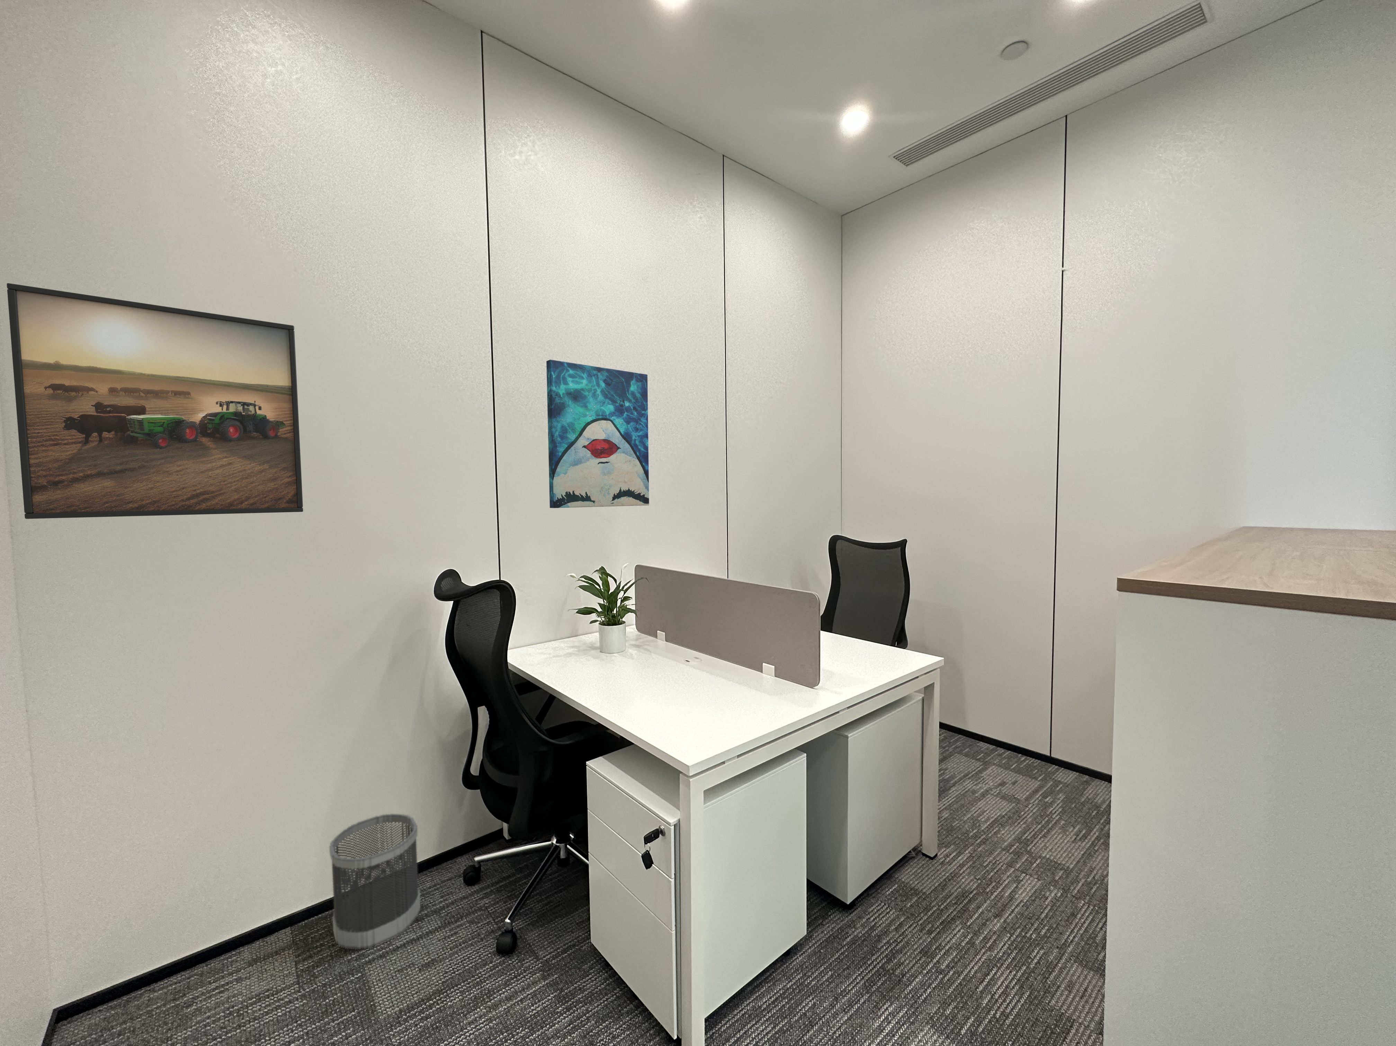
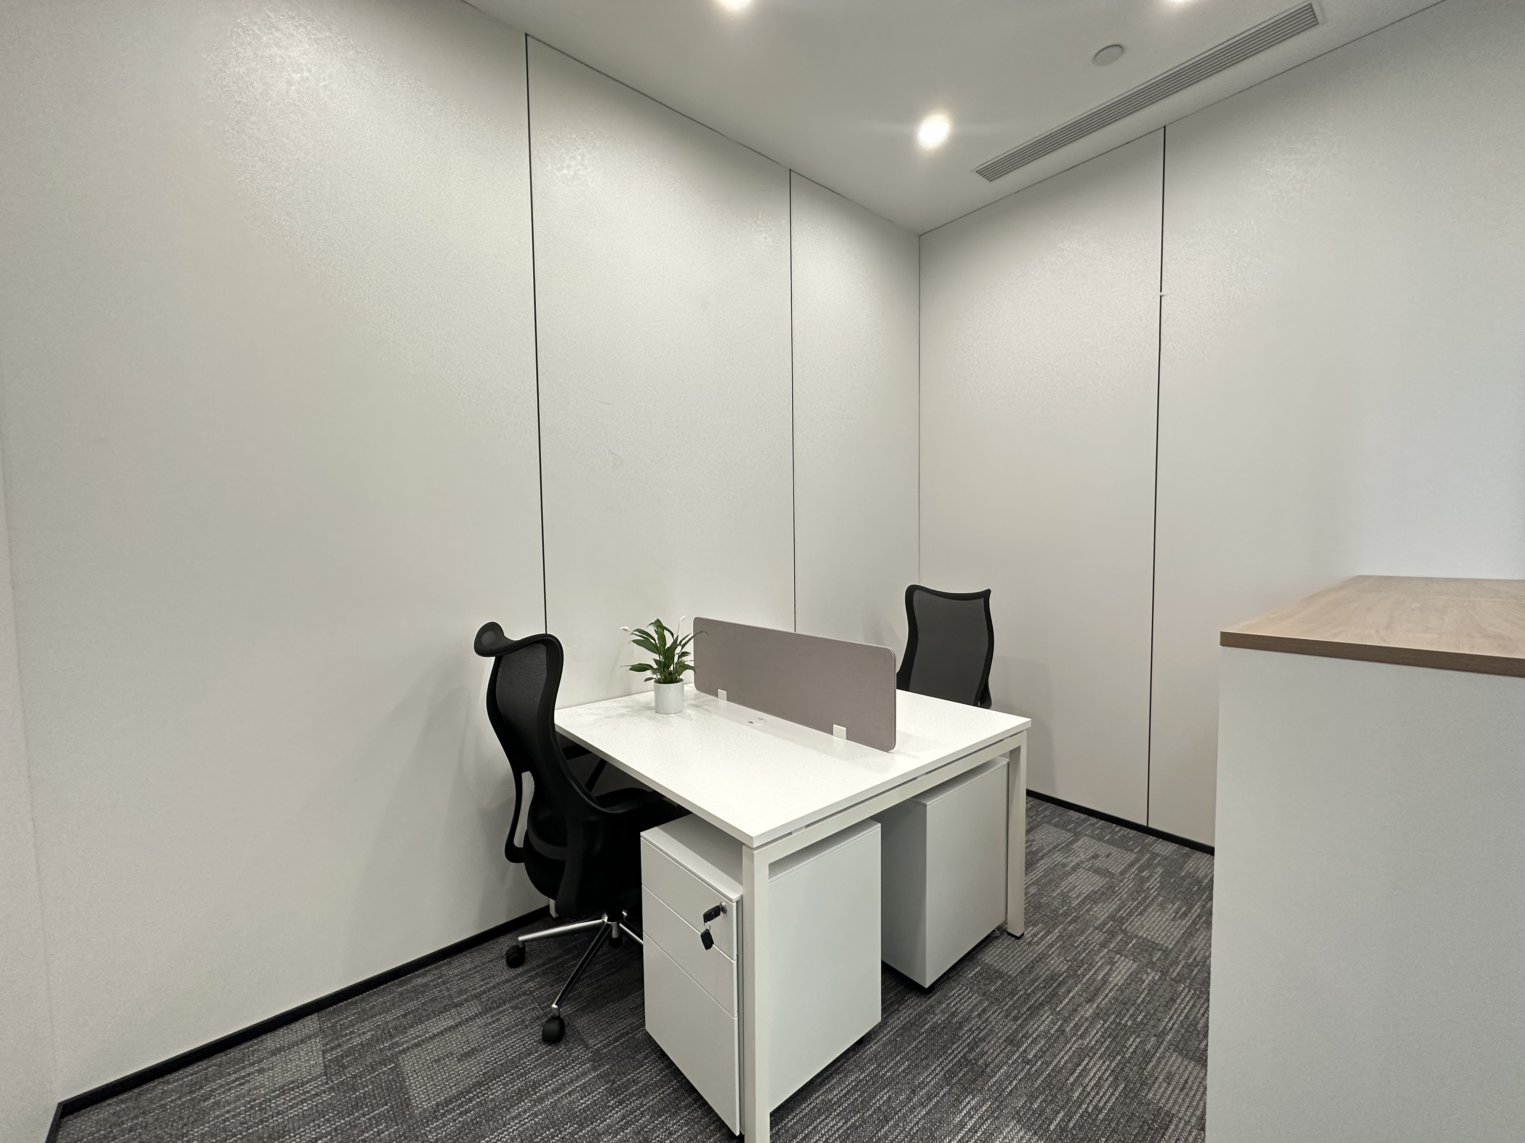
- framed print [7,283,303,520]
- wastebasket [329,813,421,950]
- wall art [546,359,650,509]
